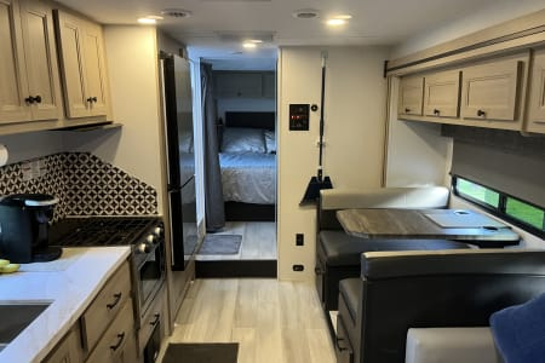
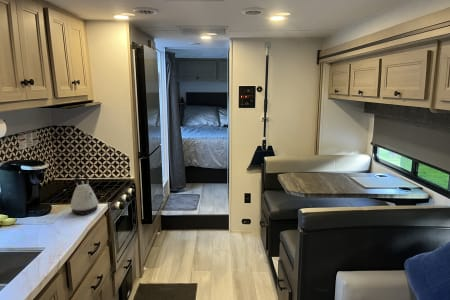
+ kettle [69,170,99,216]
